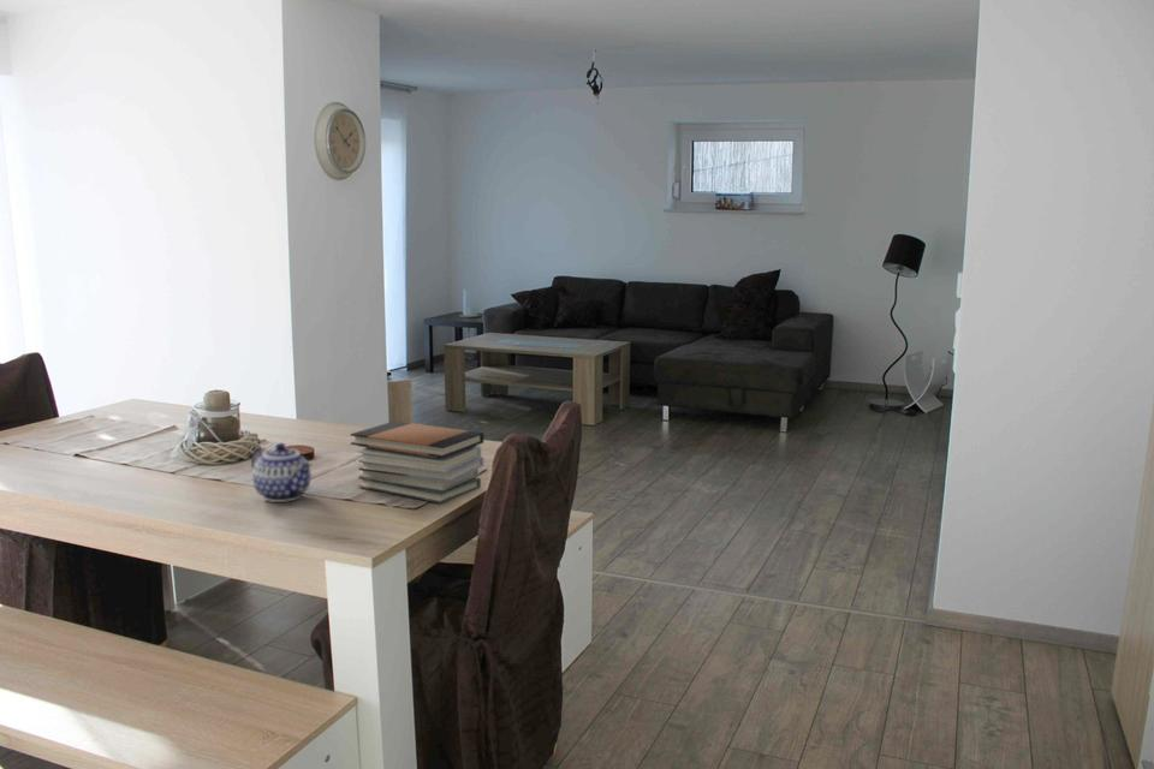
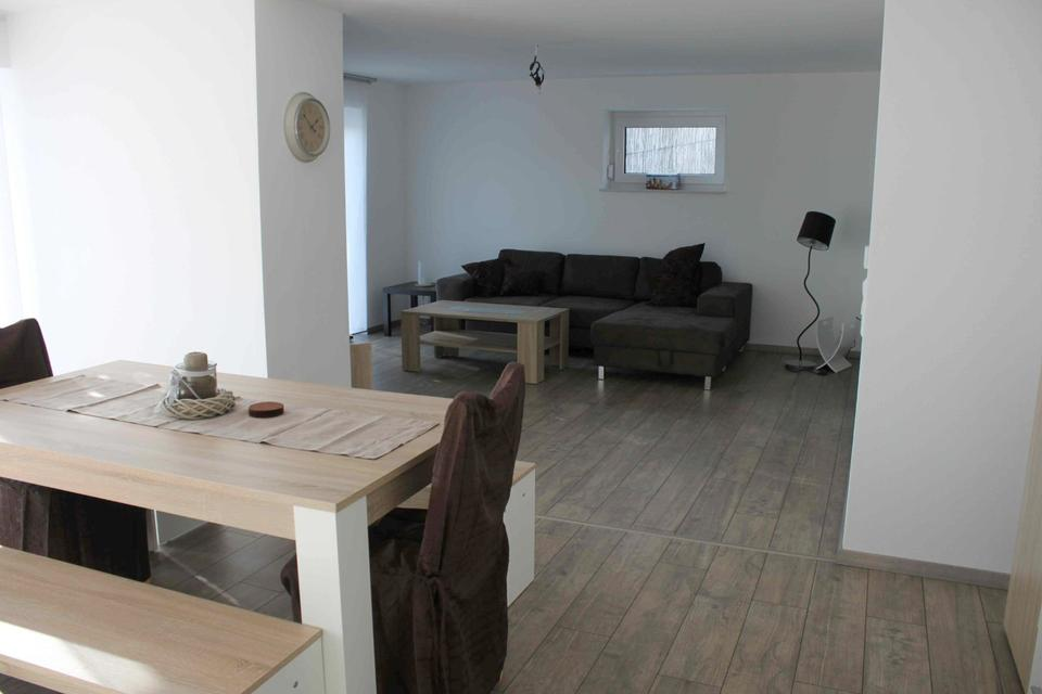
- book stack [349,421,484,505]
- teapot [250,442,314,503]
